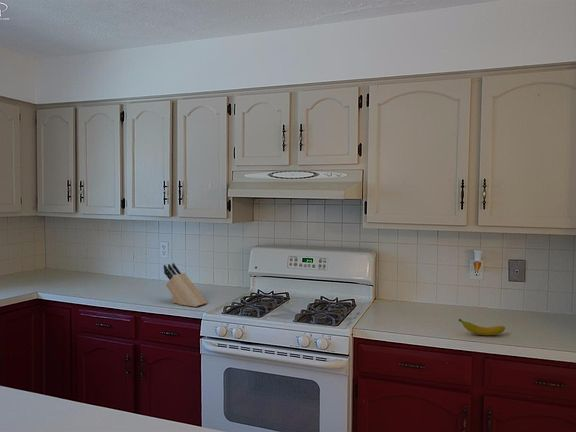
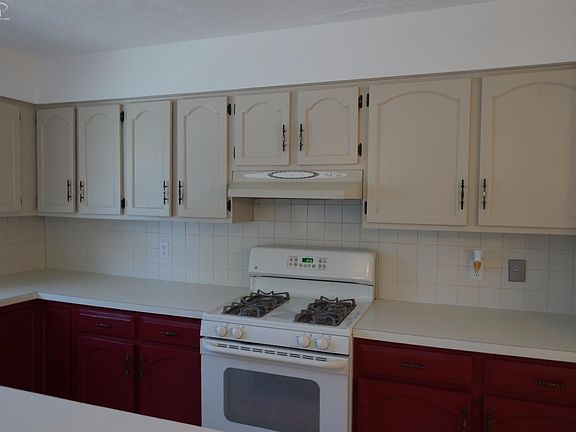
- knife block [162,262,208,308]
- banana [457,318,506,336]
